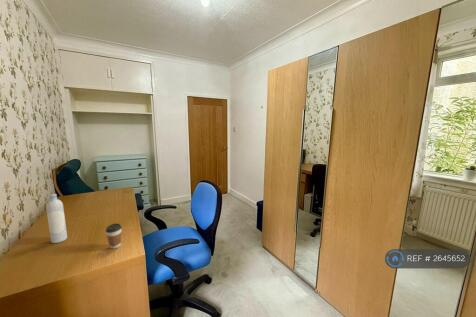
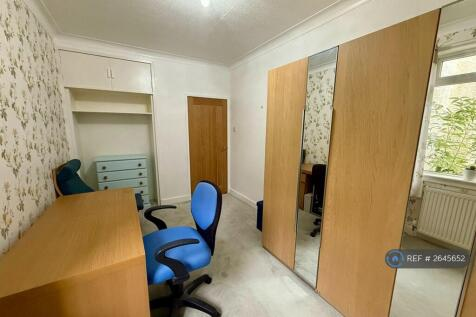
- coffee cup [105,223,123,250]
- bottle [45,193,68,244]
